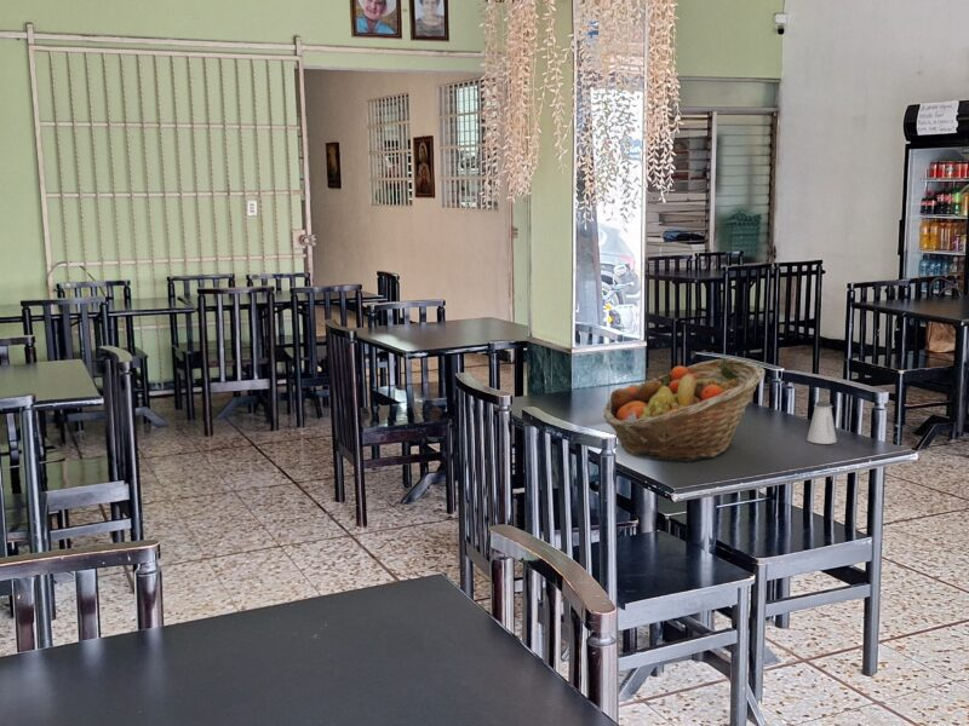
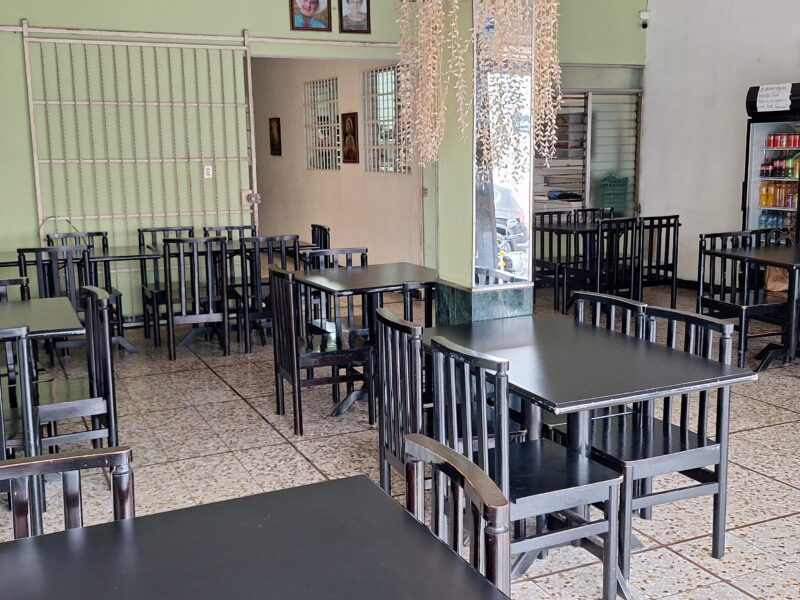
- fruit basket [602,357,767,463]
- saltshaker [805,401,838,445]
